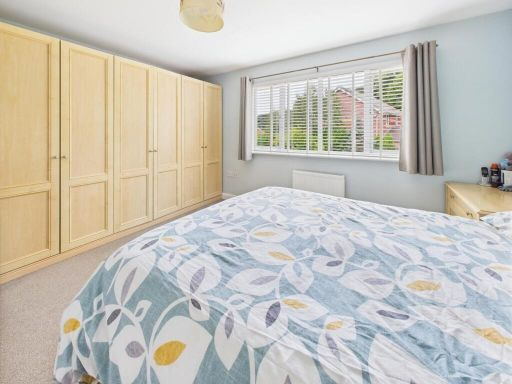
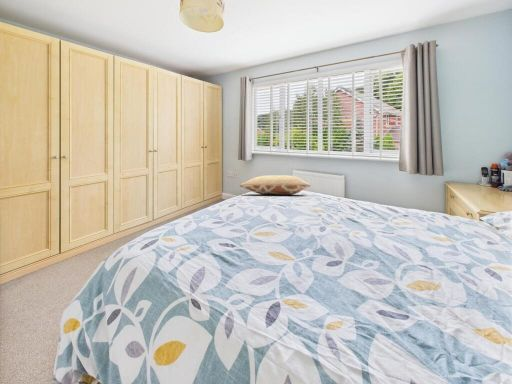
+ pillow [238,175,311,196]
